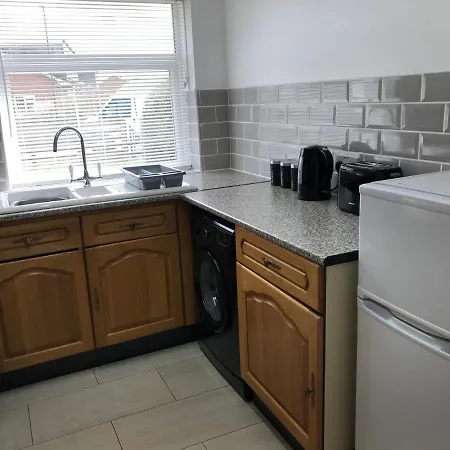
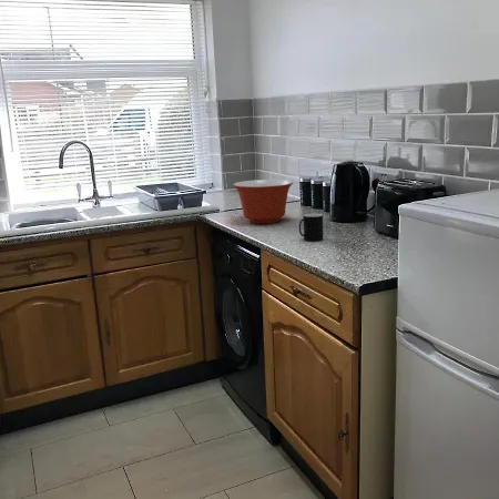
+ mixing bowl [232,179,294,224]
+ cup [298,213,324,242]
